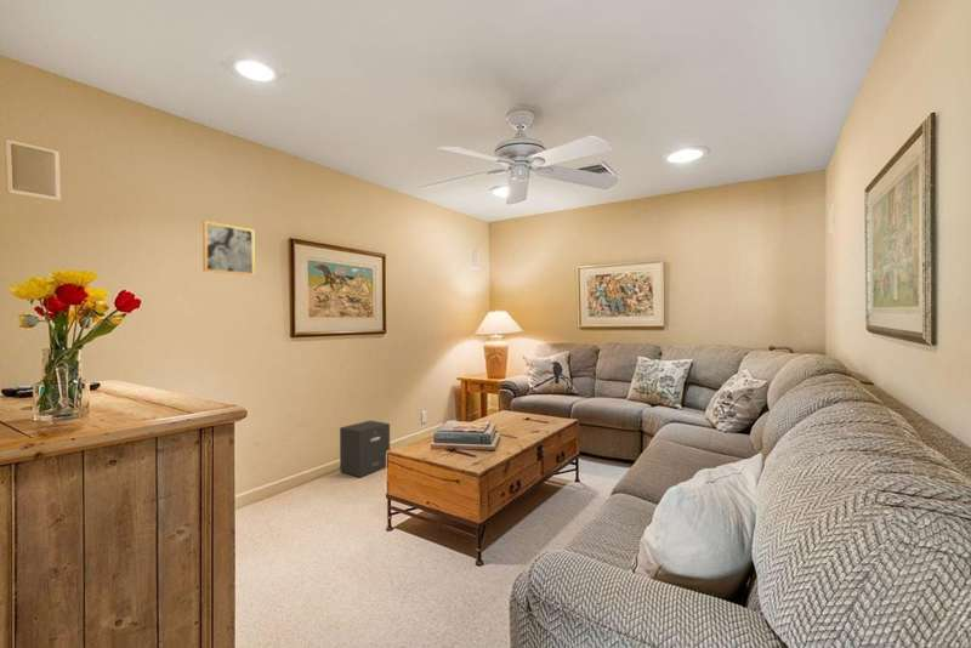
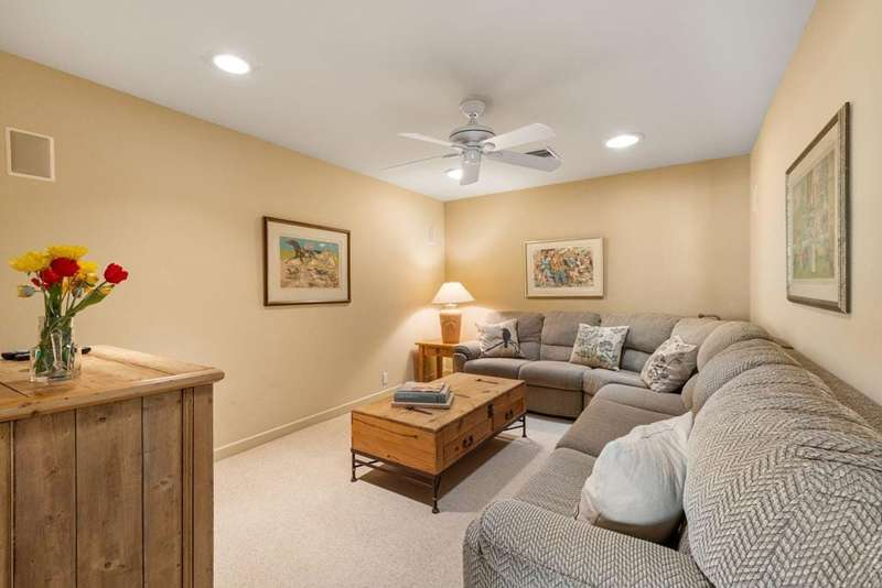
- speaker [339,420,391,478]
- wall art [201,220,256,277]
